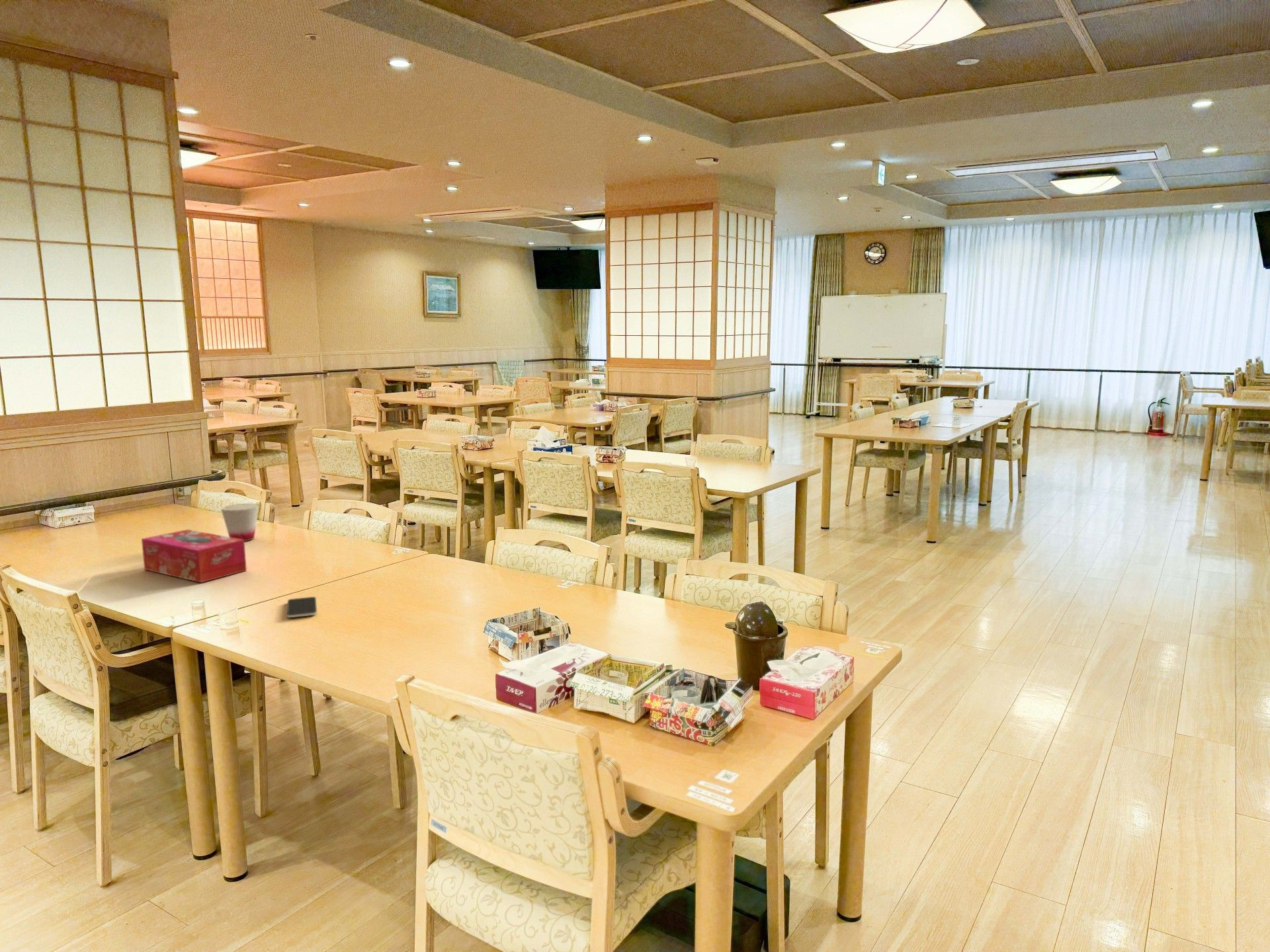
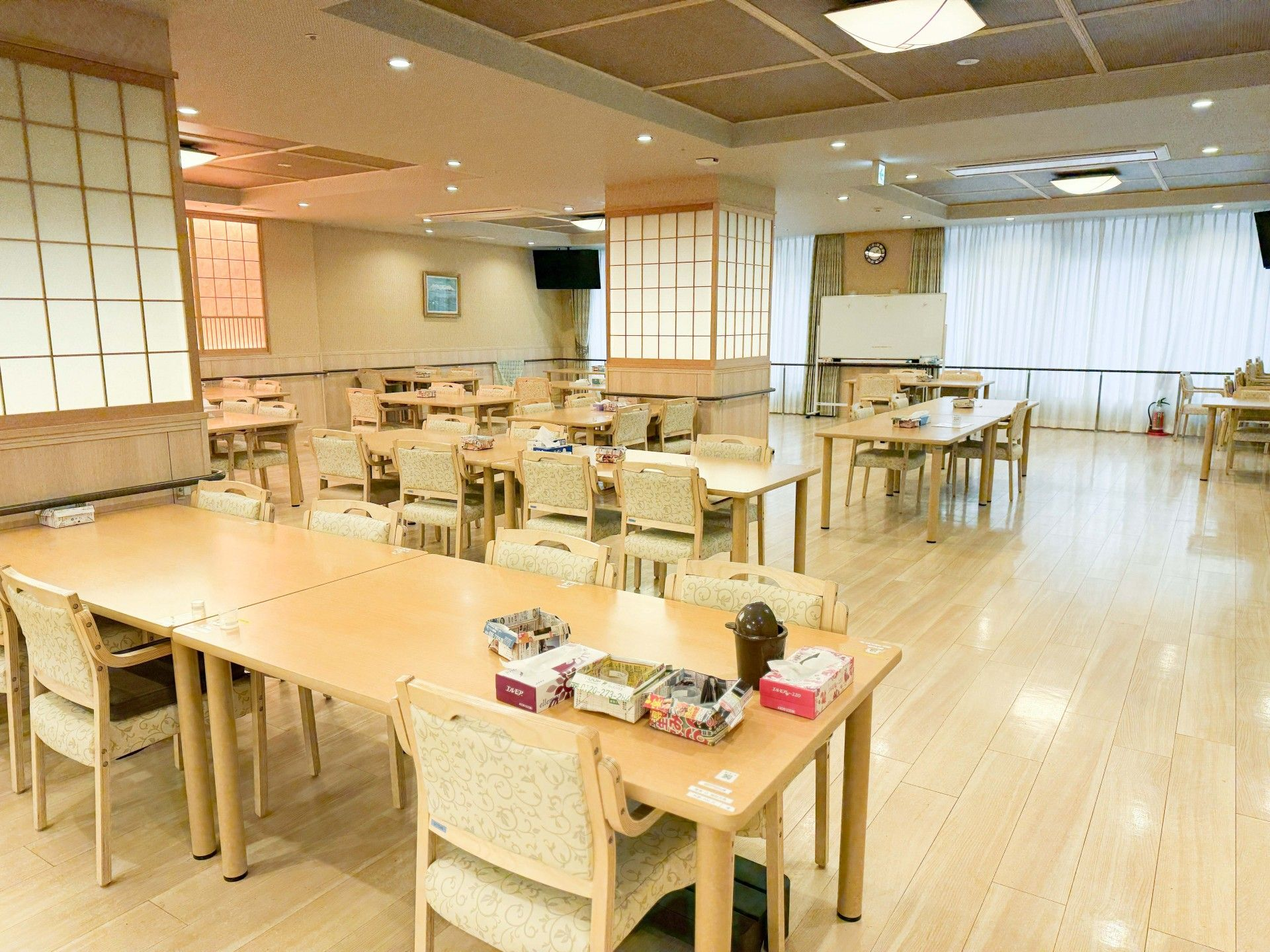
- smartphone [286,596,318,618]
- tissue box [141,529,247,583]
- cup [220,503,259,542]
